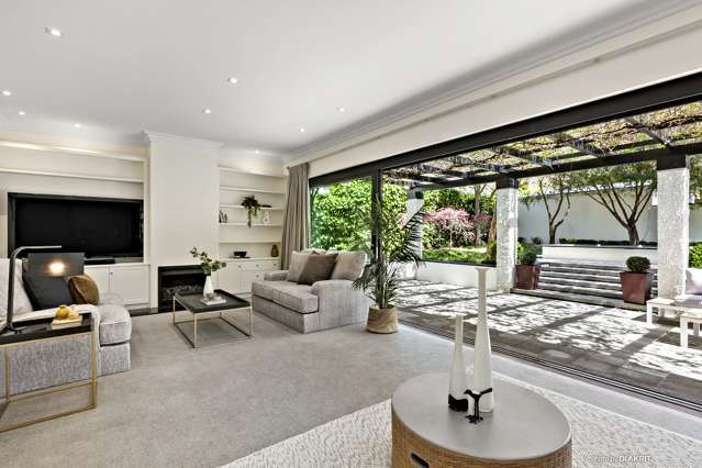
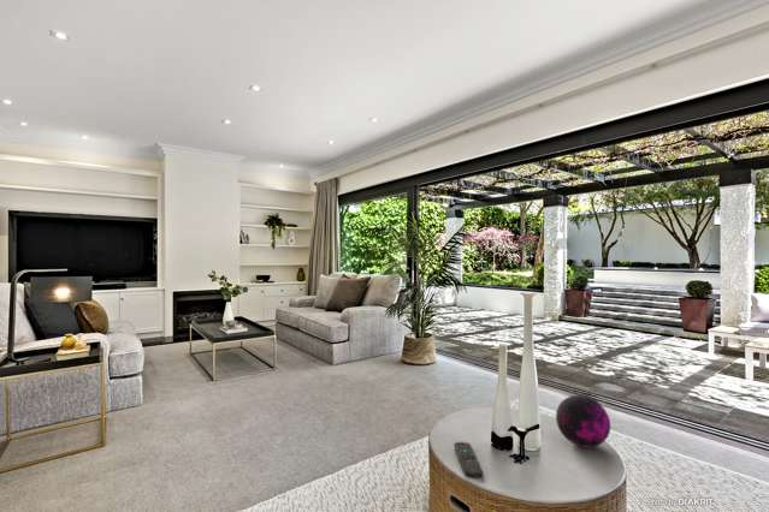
+ decorative orb [555,394,611,448]
+ remote control [452,441,484,480]
